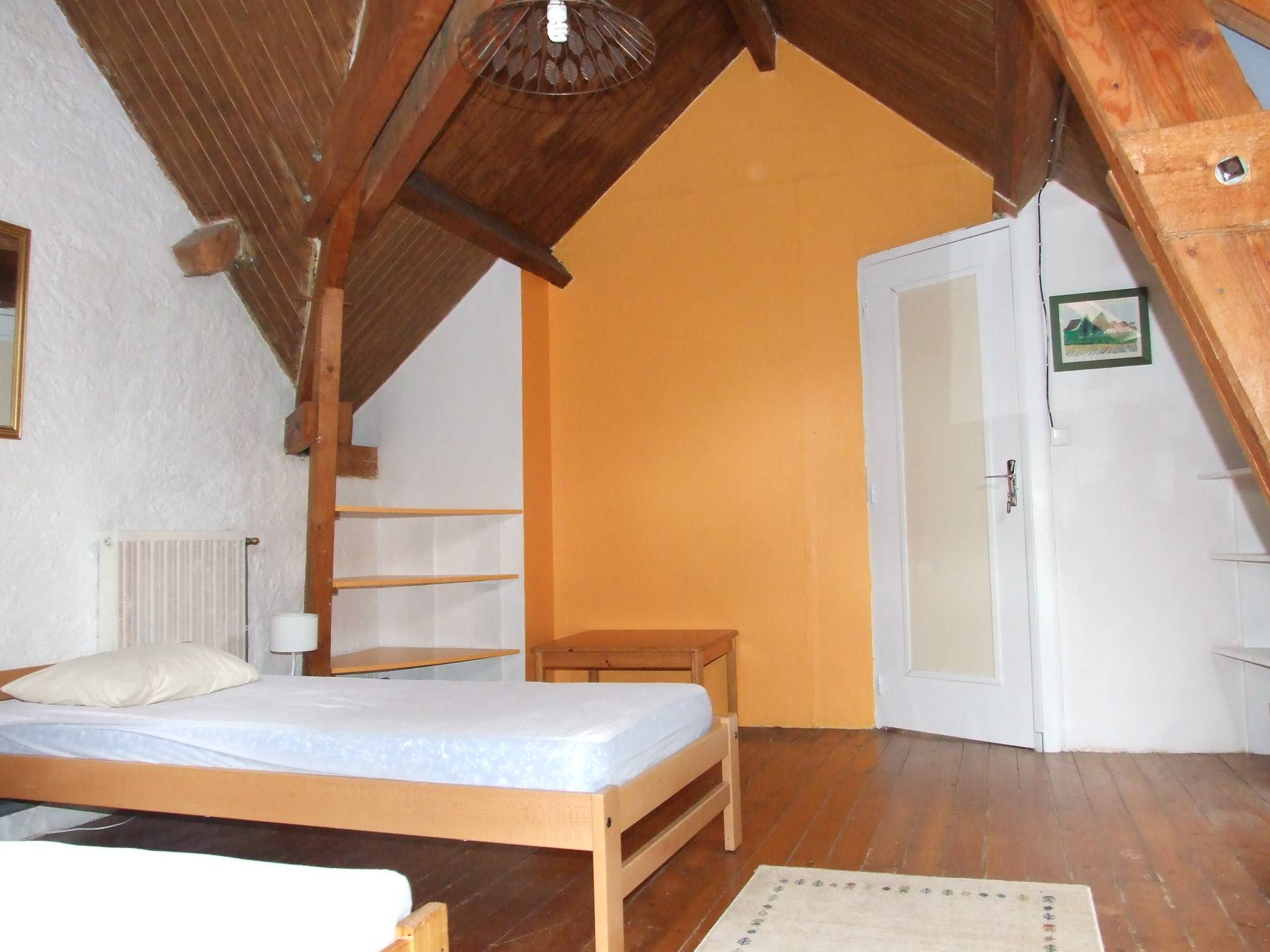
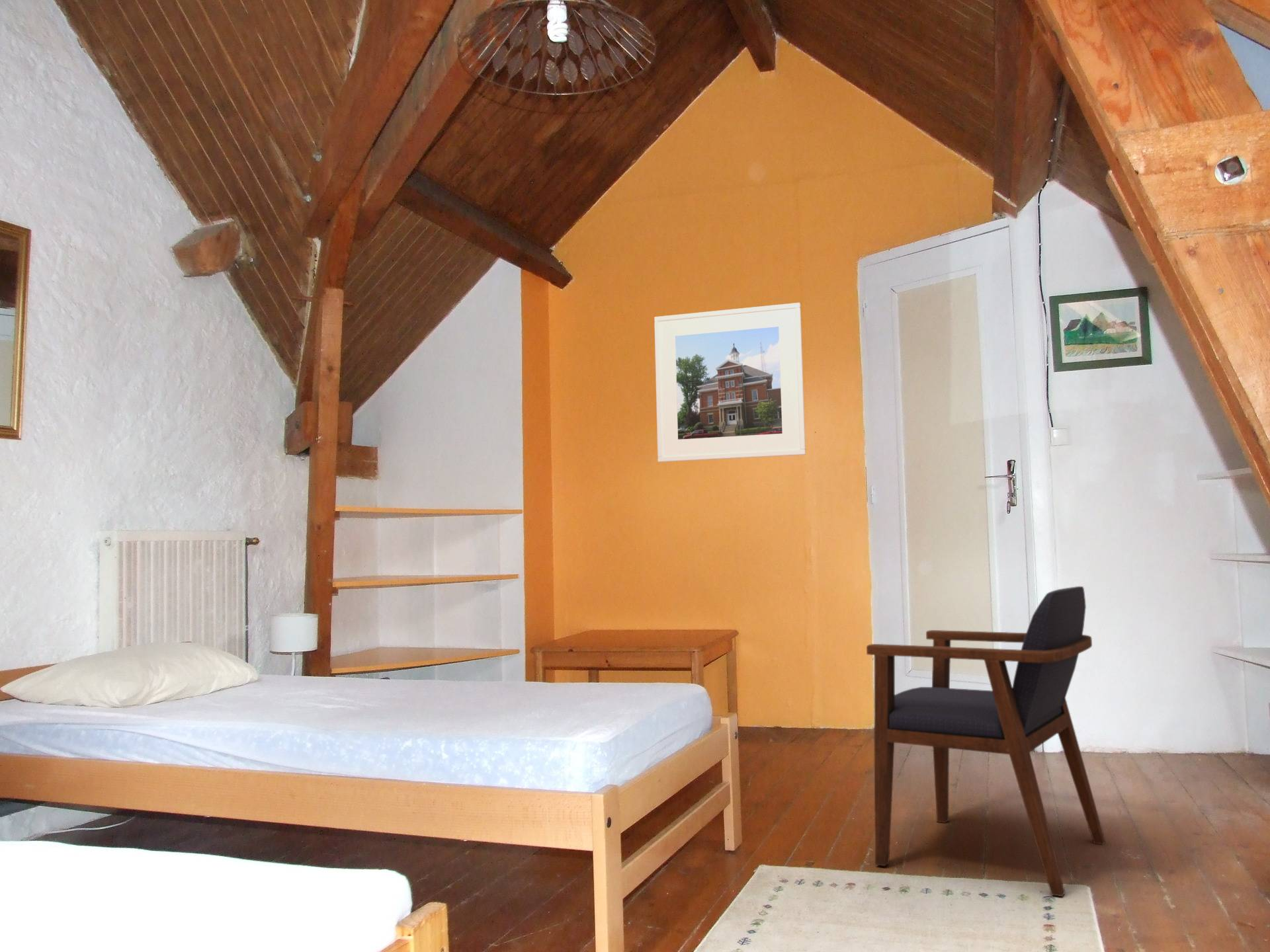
+ armchair [866,586,1106,897]
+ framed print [654,302,806,463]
